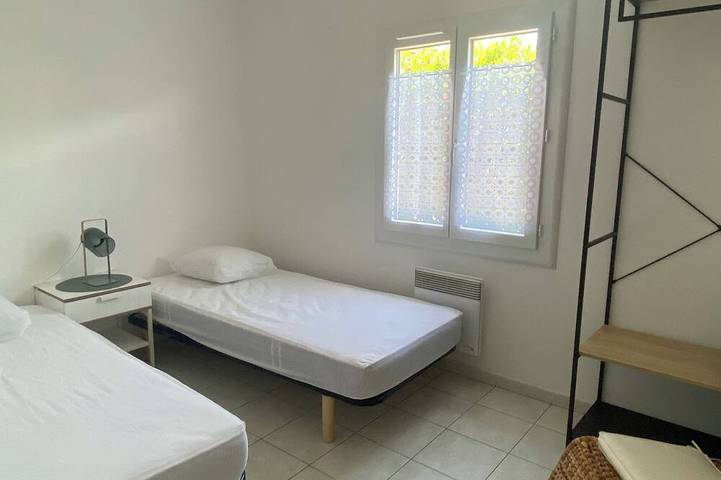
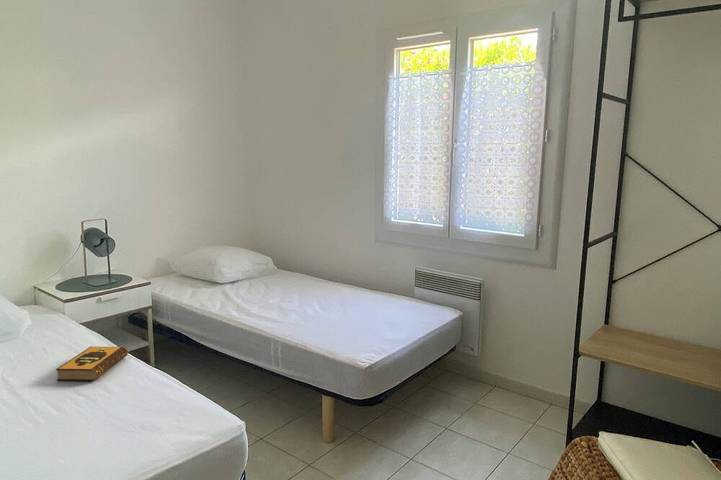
+ hardback book [55,346,129,382]
